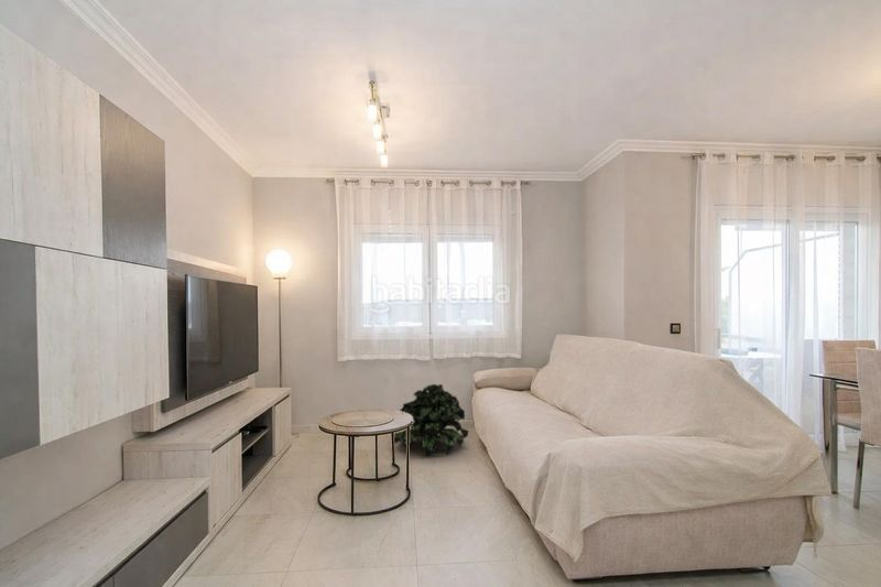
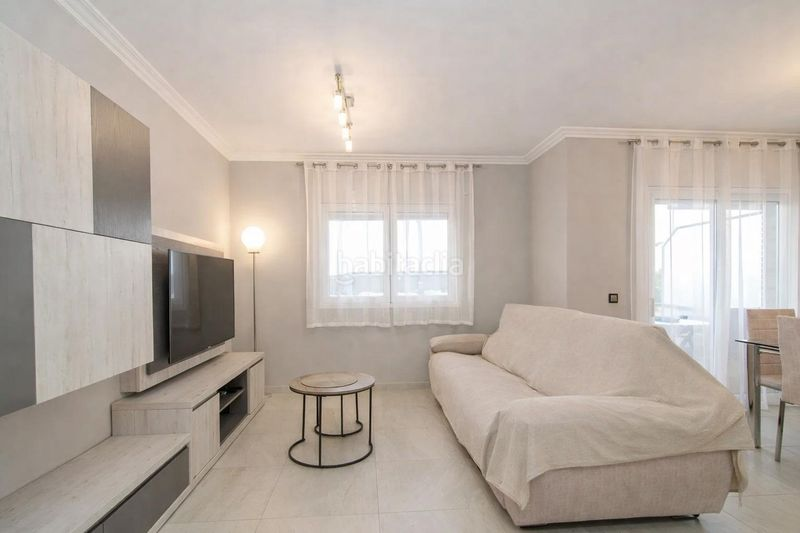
- potted plant [393,383,470,457]
